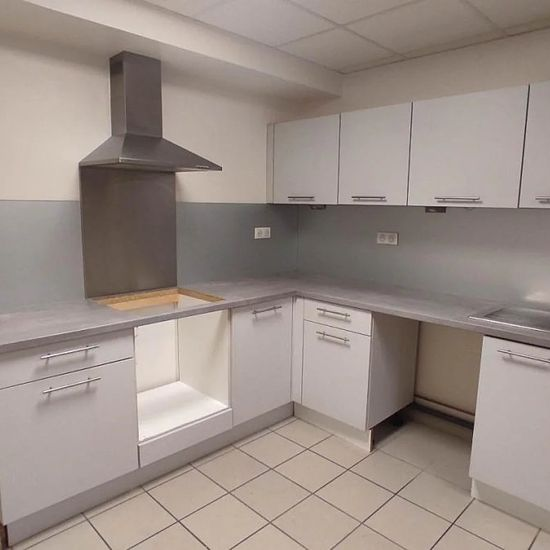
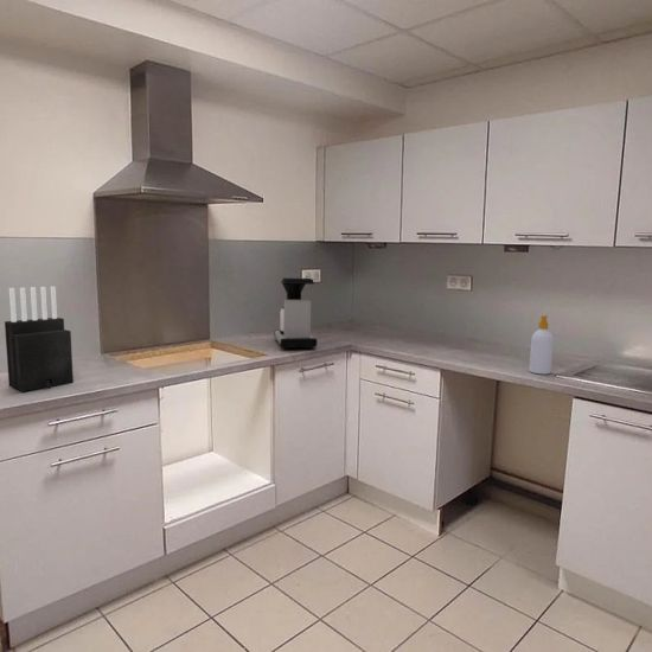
+ coffee maker [273,277,318,351]
+ knife block [4,286,75,392]
+ soap bottle [528,314,555,376]
